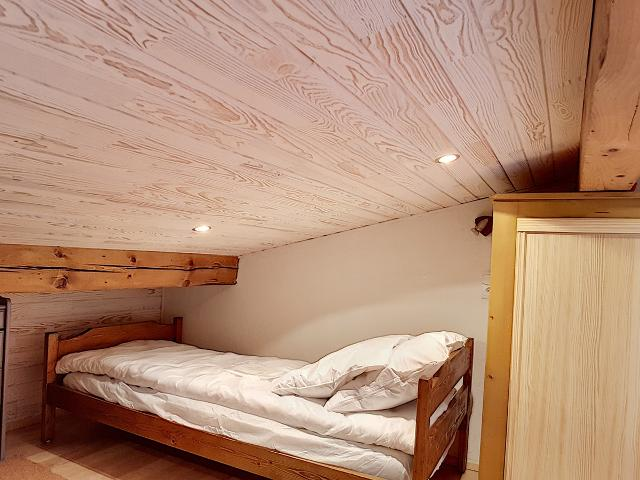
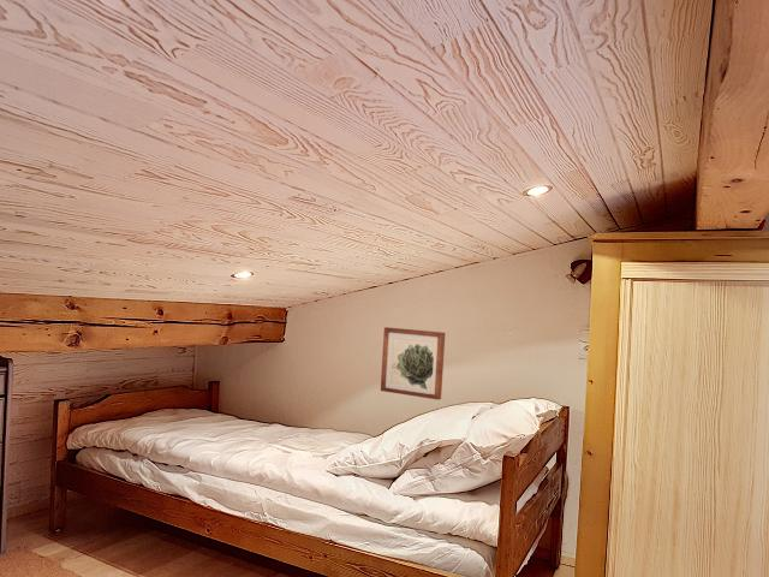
+ wall art [380,326,446,401]
